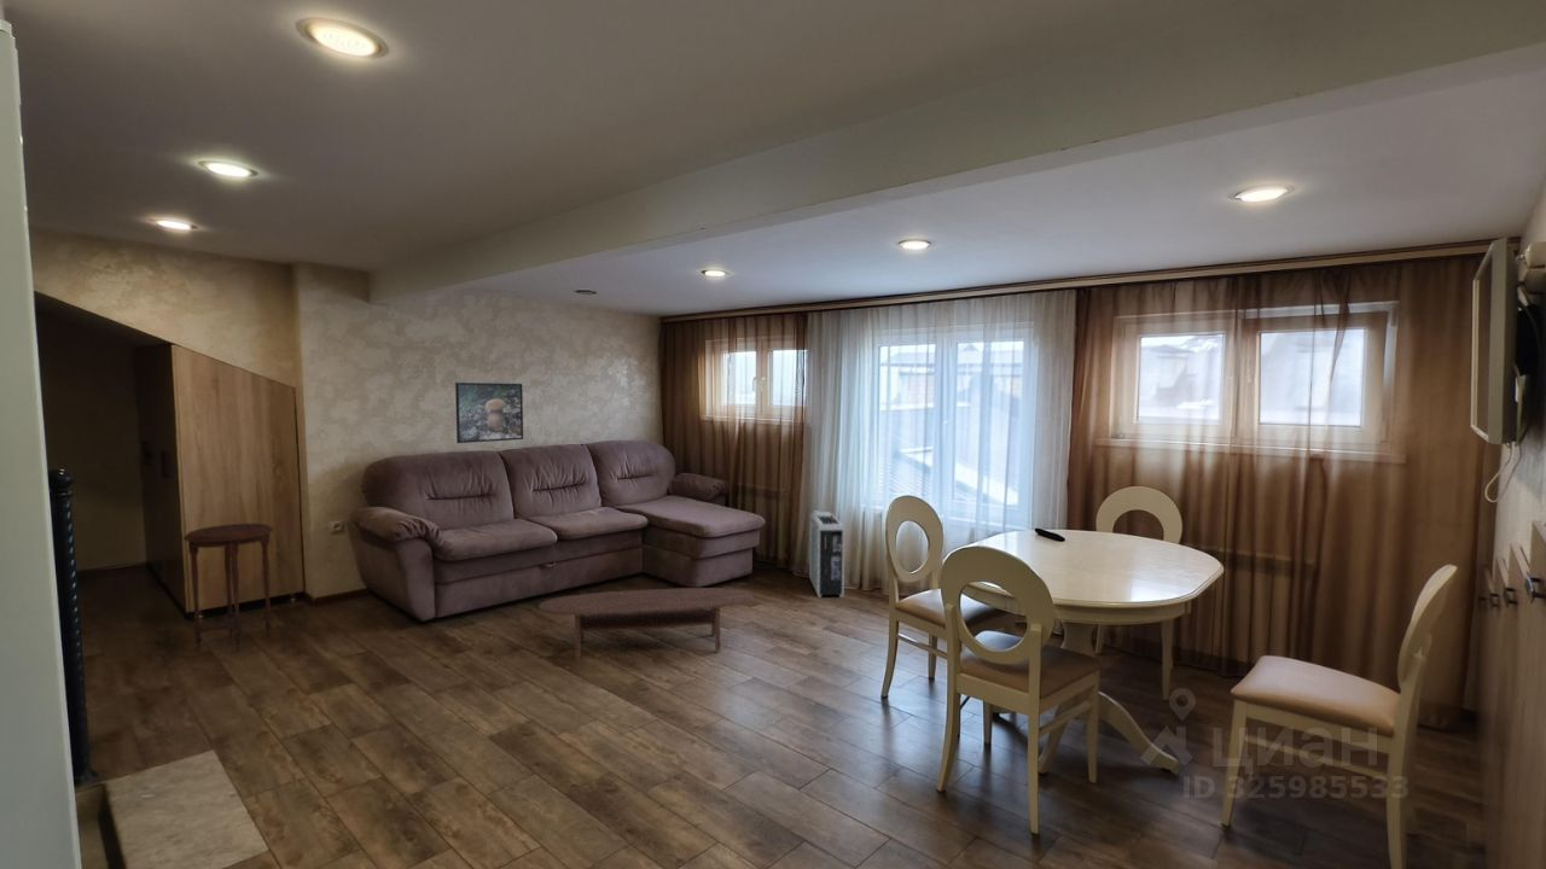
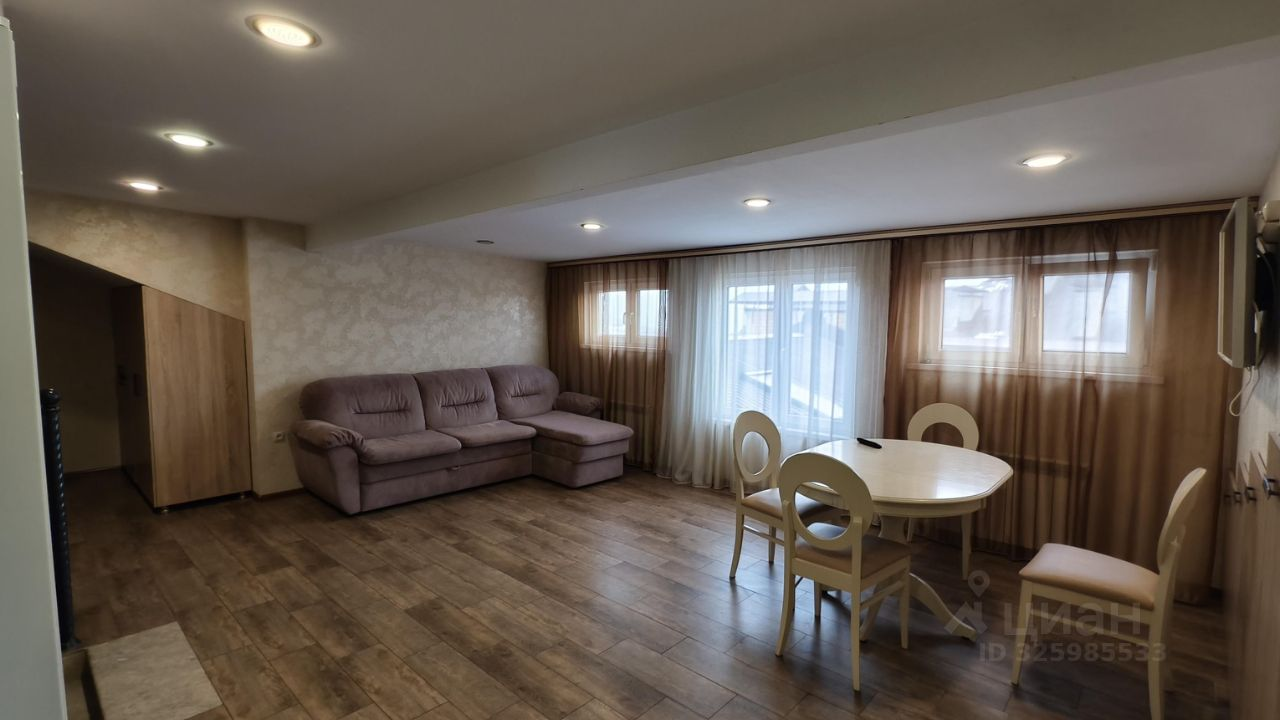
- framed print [454,381,524,444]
- side table [182,523,274,653]
- coffee table [537,587,754,661]
- air purifier [808,509,845,599]
